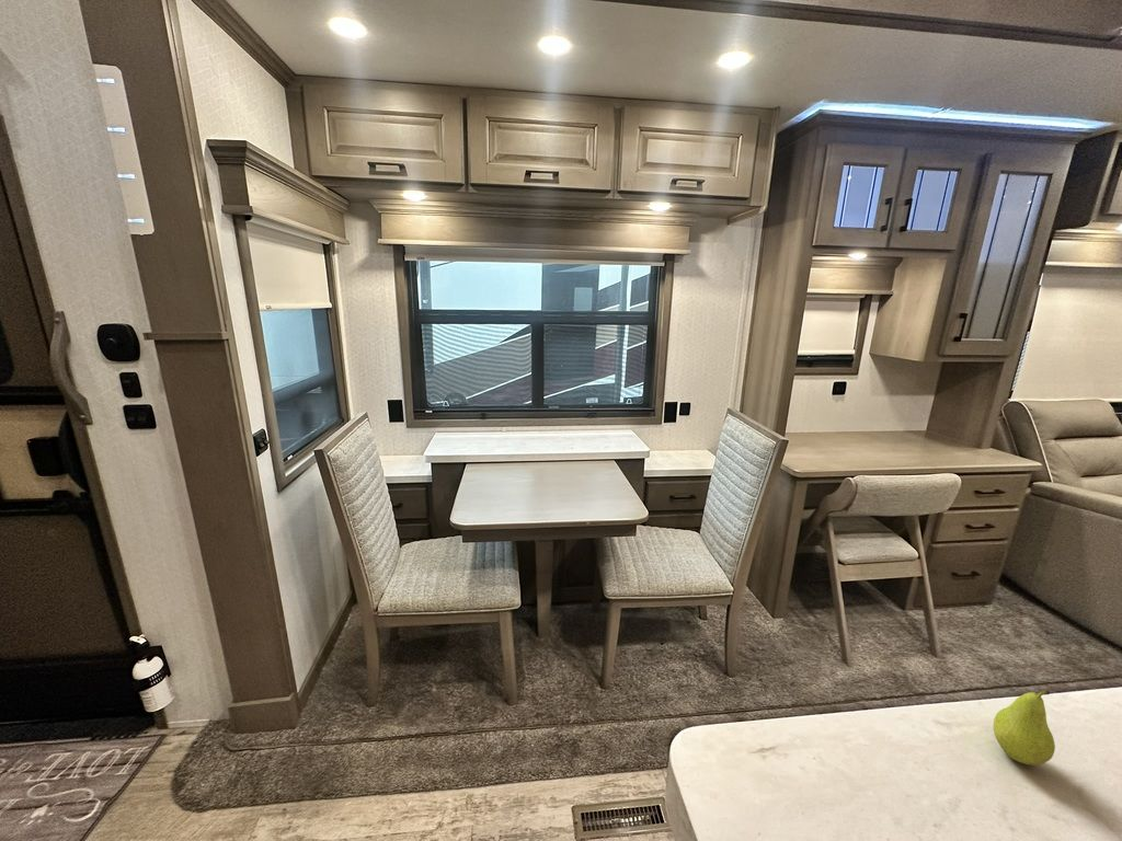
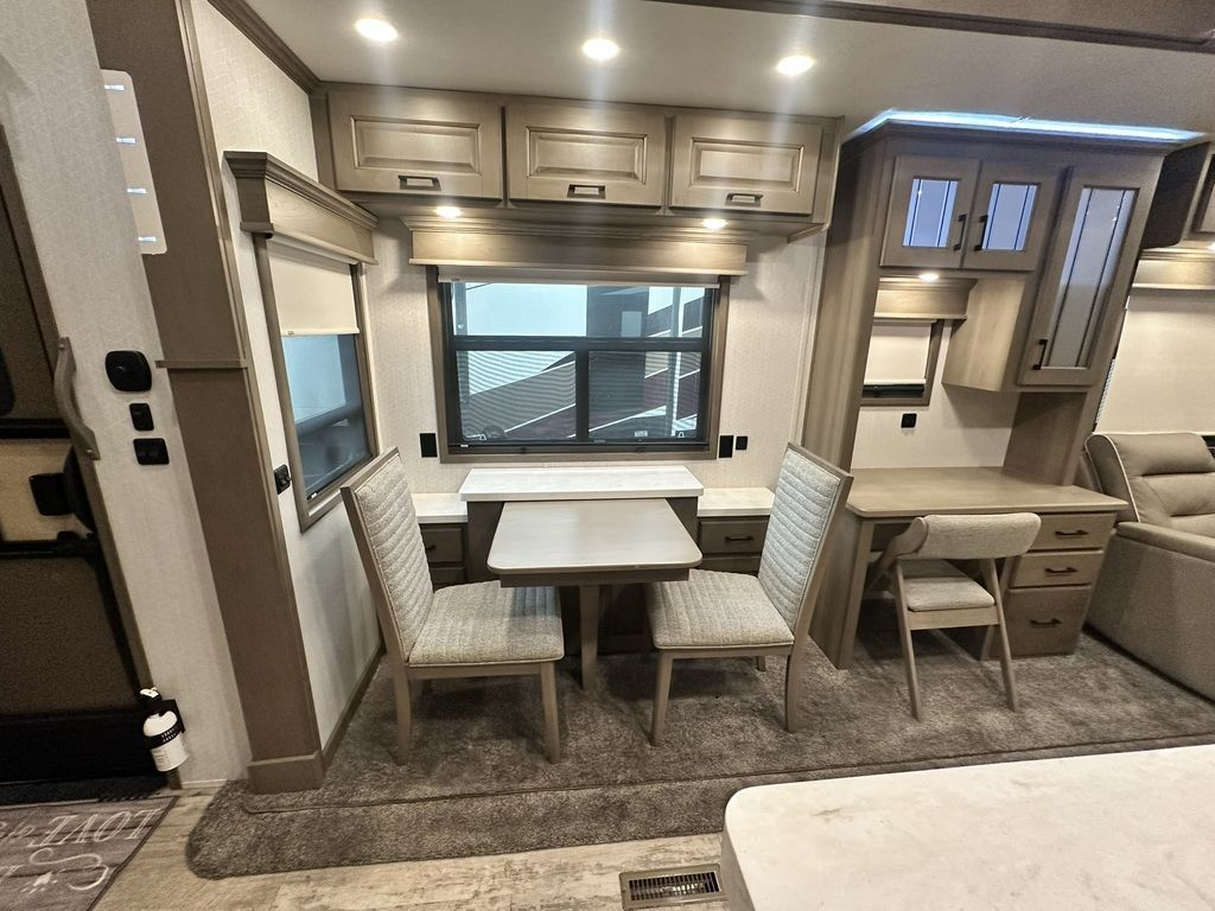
- fruit [992,689,1056,767]
